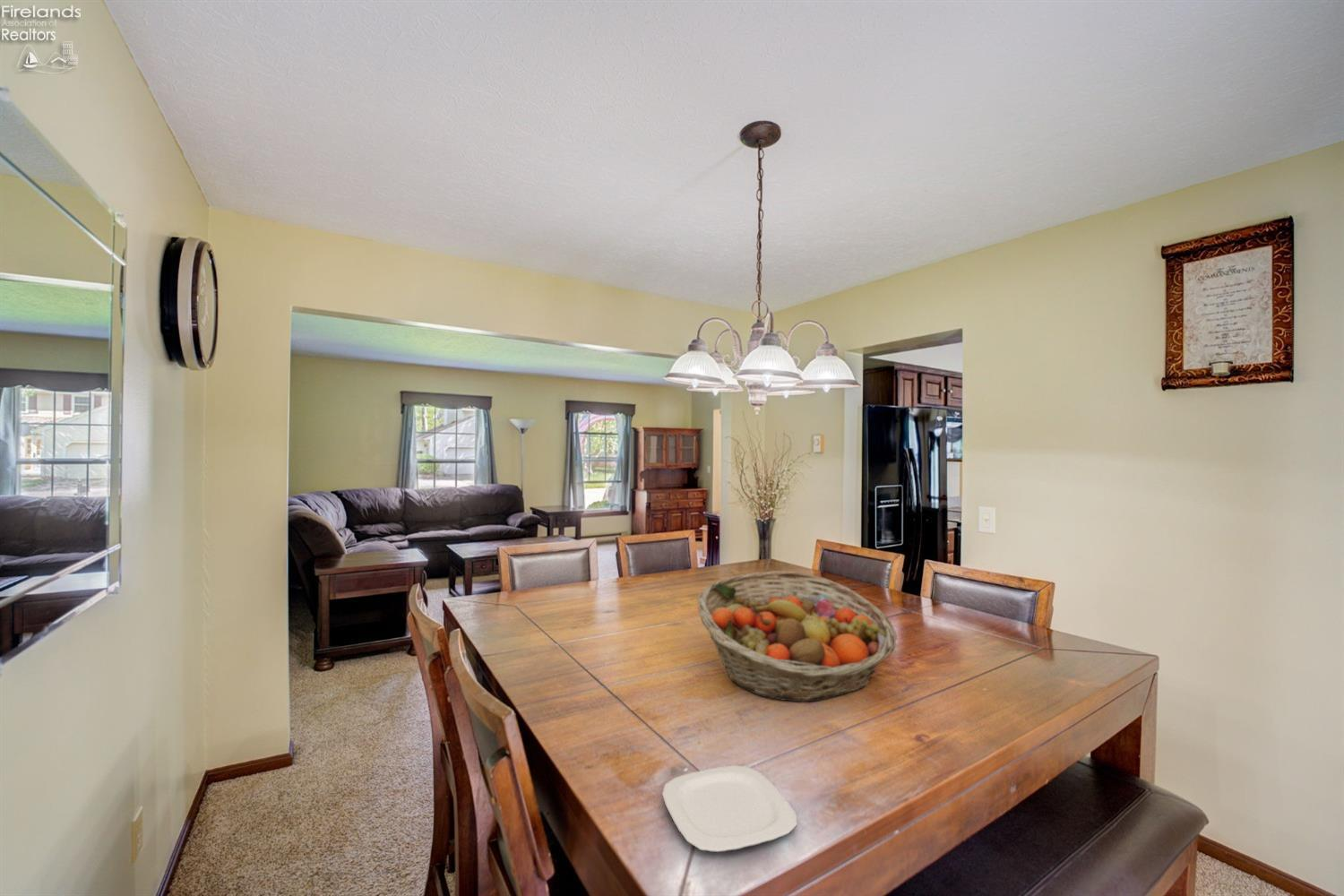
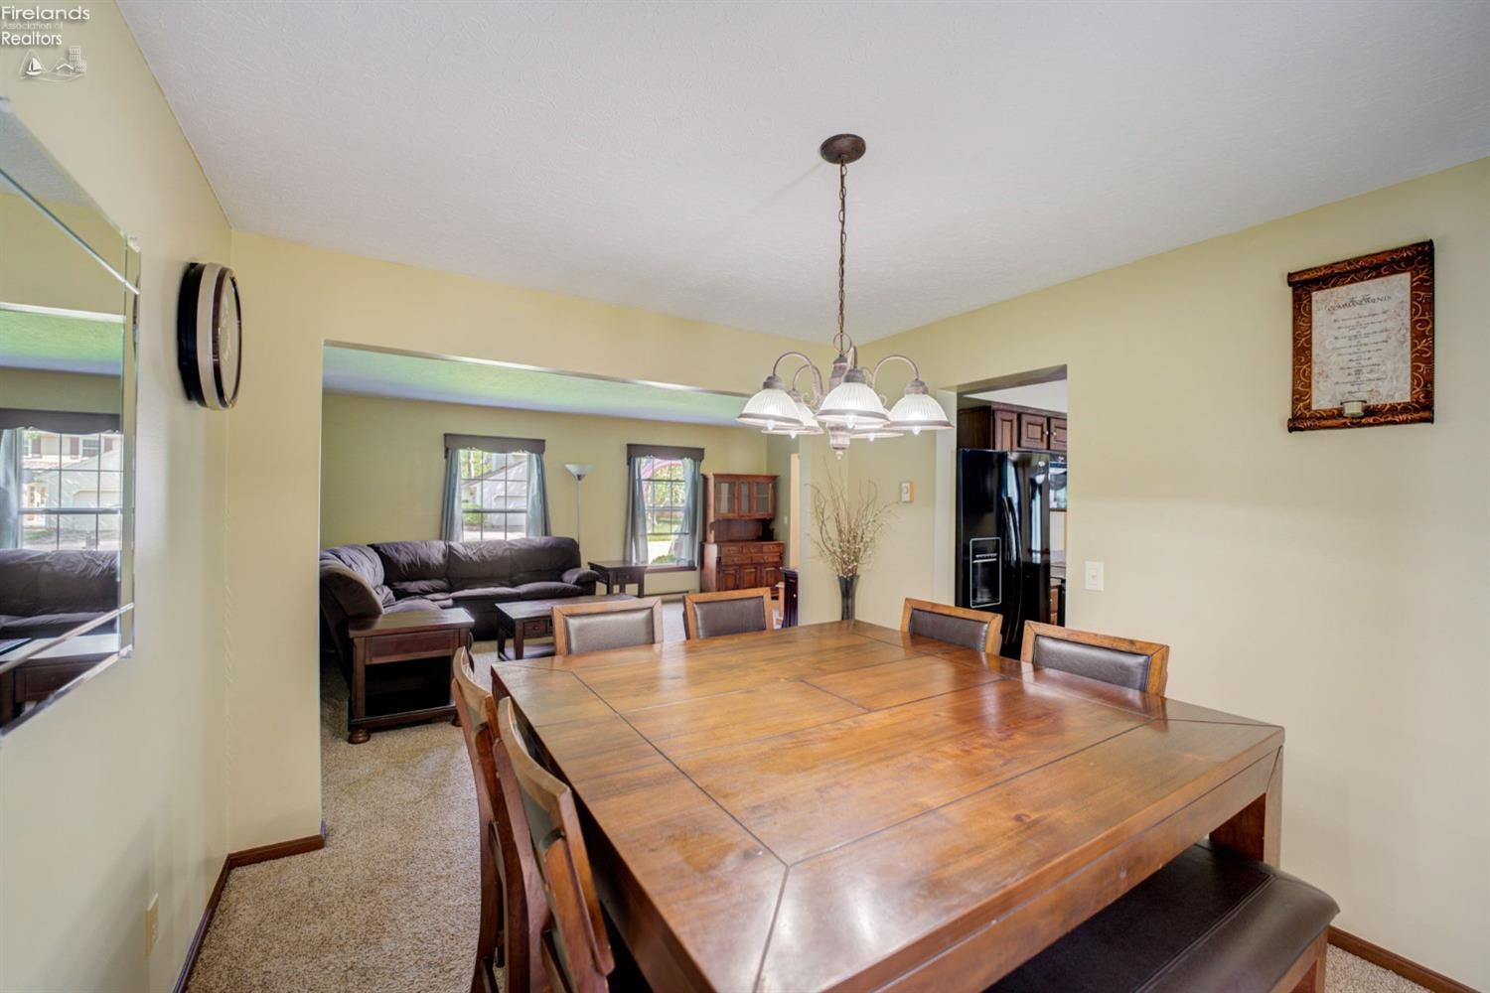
- plate [661,764,797,854]
- fruit basket [696,570,898,702]
